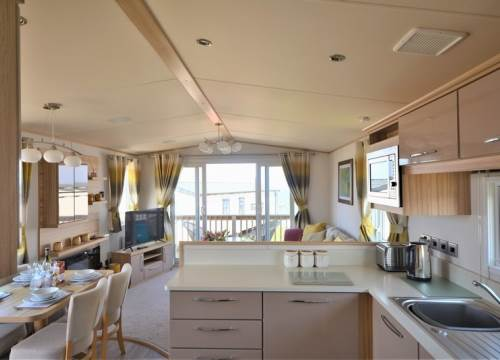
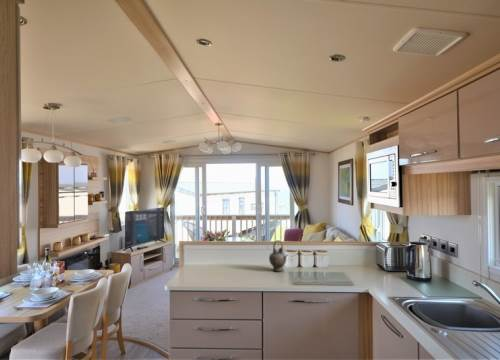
+ teapot [268,239,289,272]
